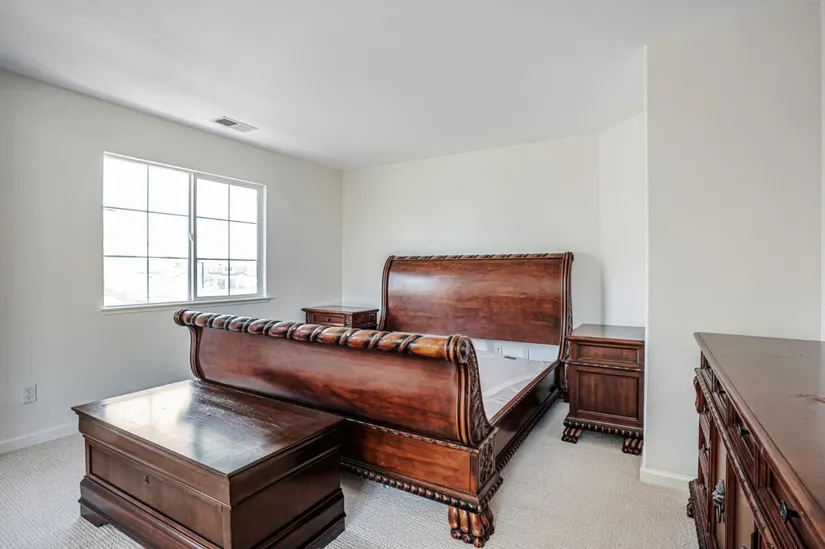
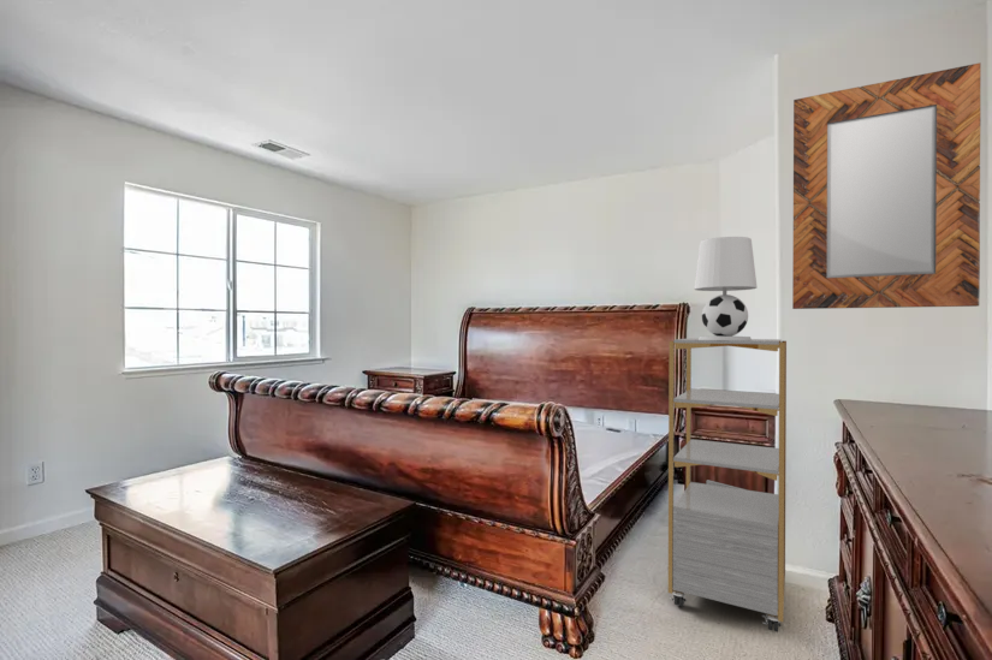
+ home mirror [791,61,982,310]
+ shelving unit [667,337,788,632]
+ table lamp [694,236,759,340]
